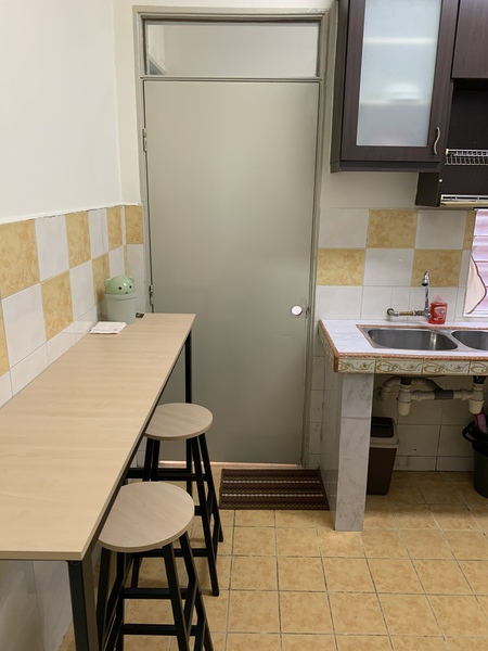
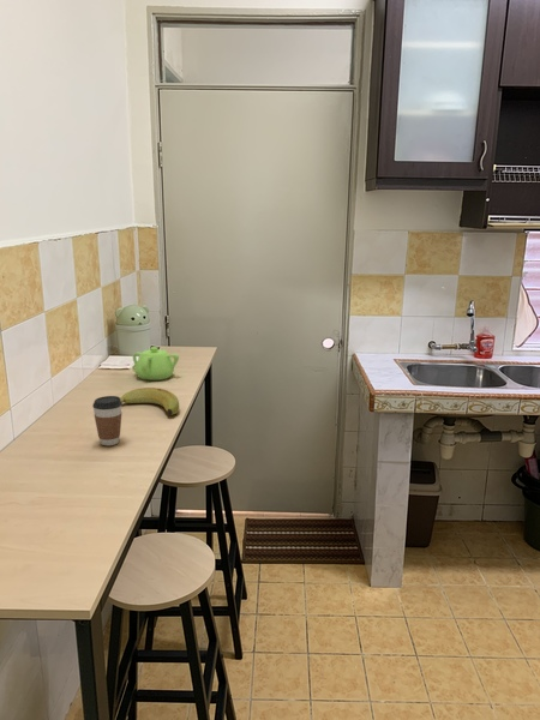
+ teapot [131,346,180,382]
+ banana [120,386,180,416]
+ coffee cup [91,395,124,446]
